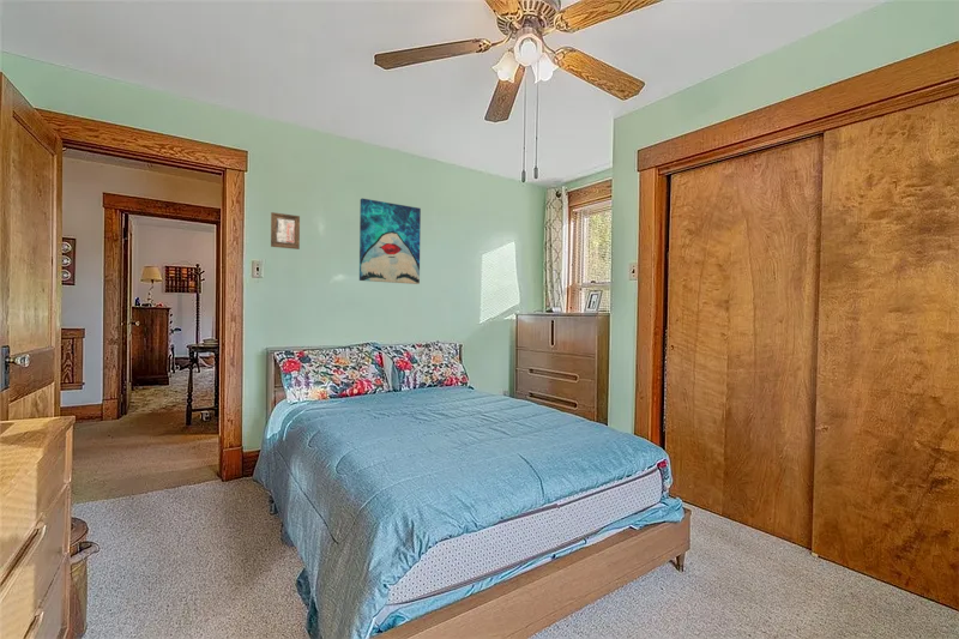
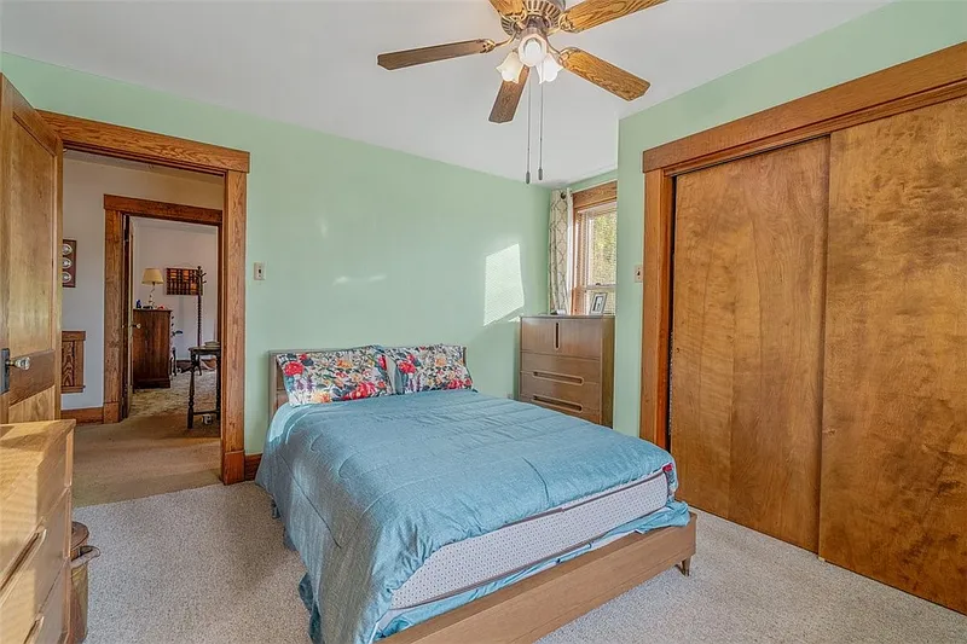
- picture frame [270,211,301,251]
- wall art [358,198,422,285]
